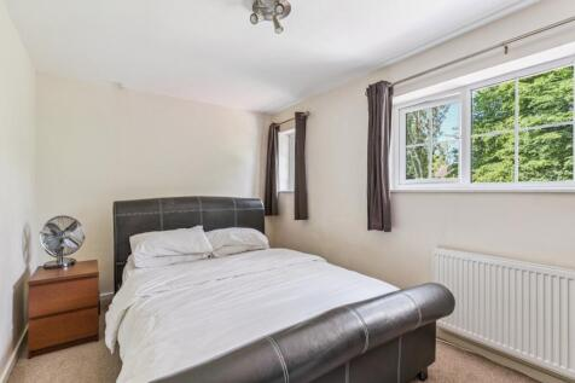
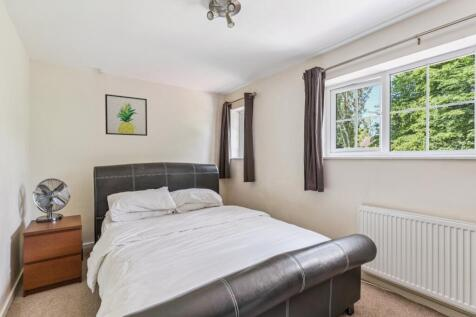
+ wall art [104,93,148,137]
